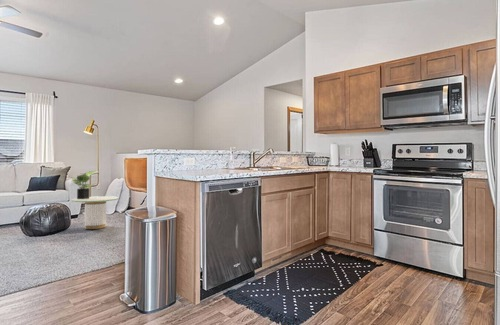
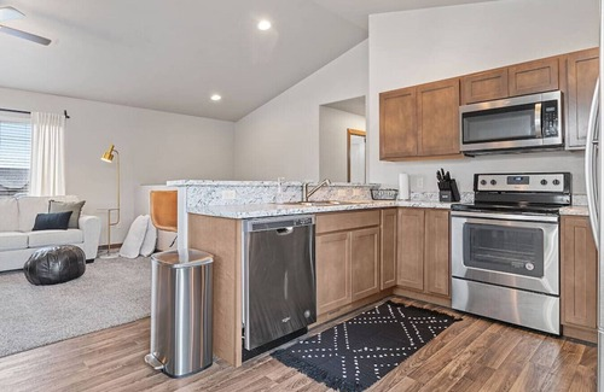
- potted plant [70,170,99,199]
- side table [70,195,120,230]
